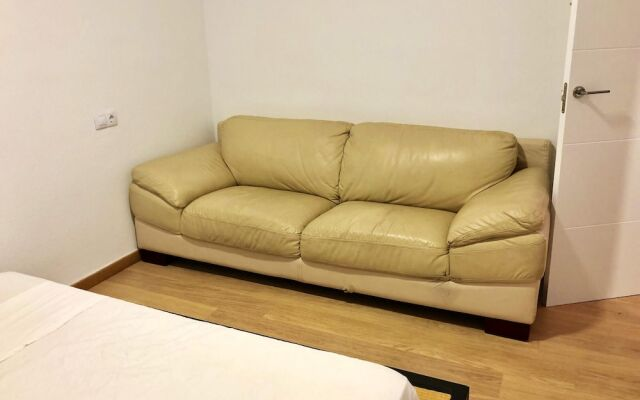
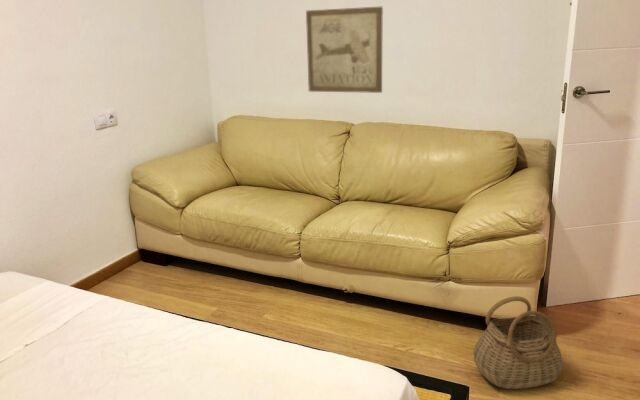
+ basket [472,295,564,390]
+ wall art [305,6,384,94]
